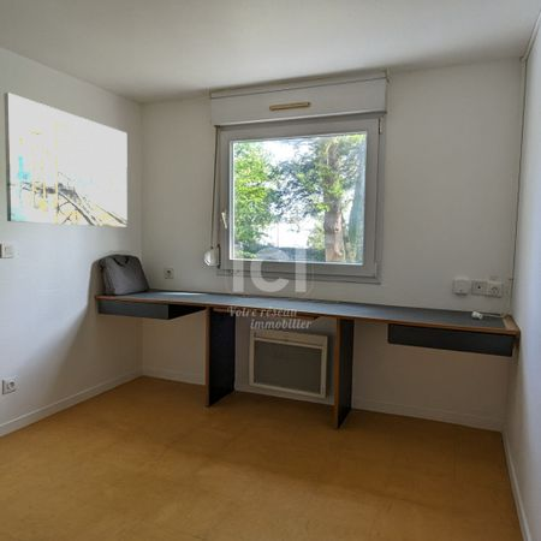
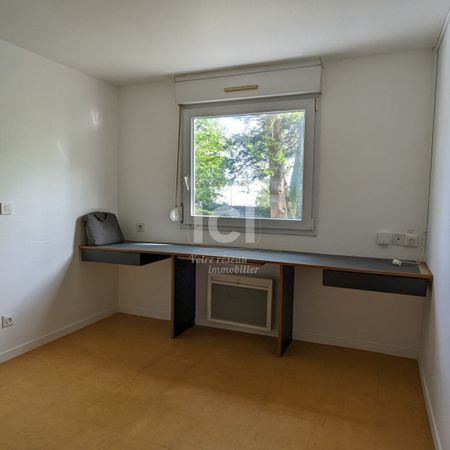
- wall art [2,91,129,228]
